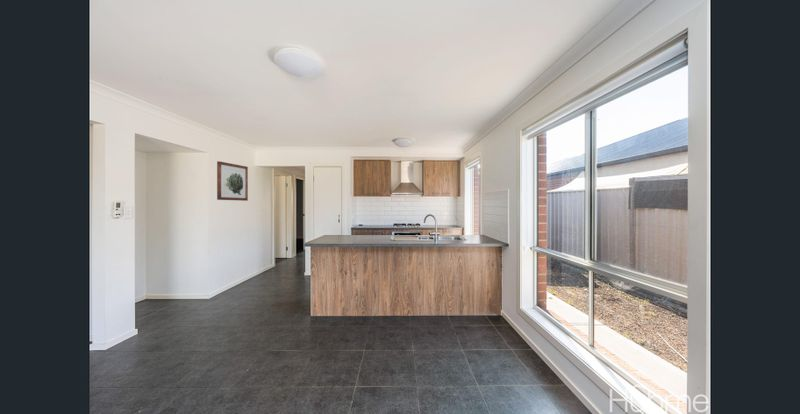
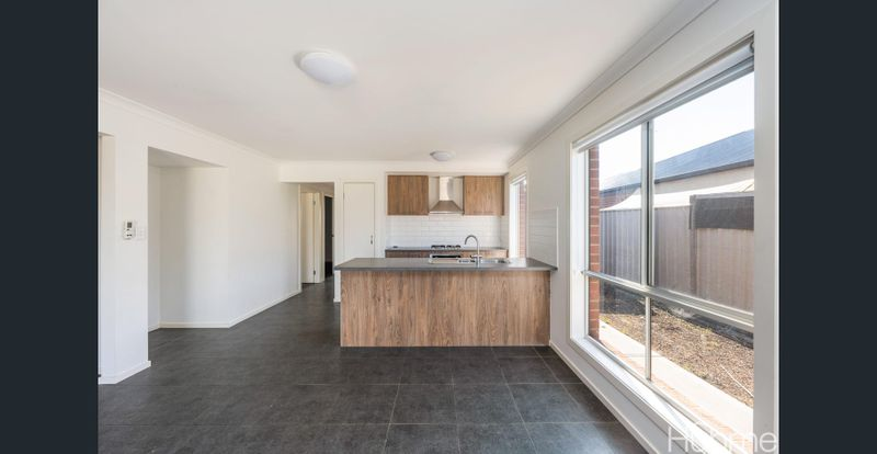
- wall art [216,160,249,202]
